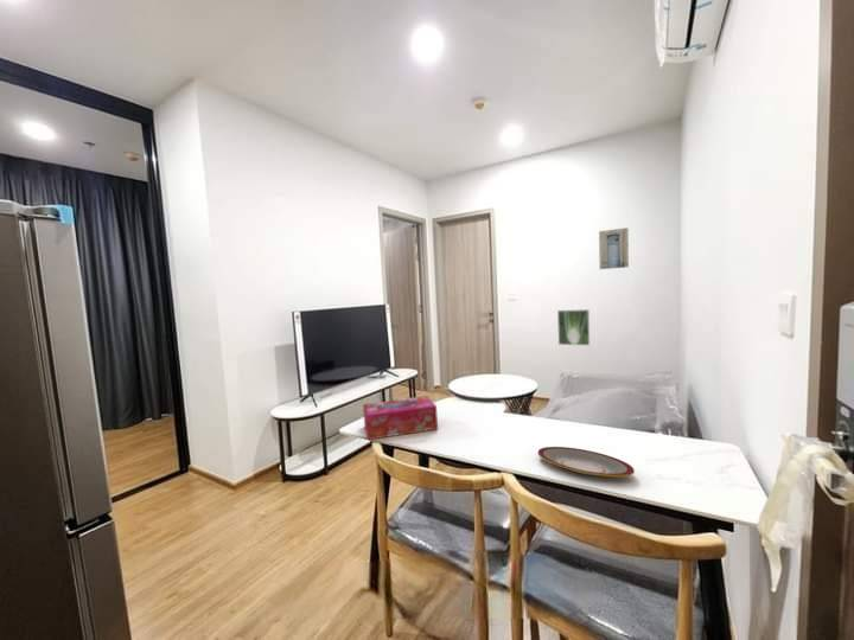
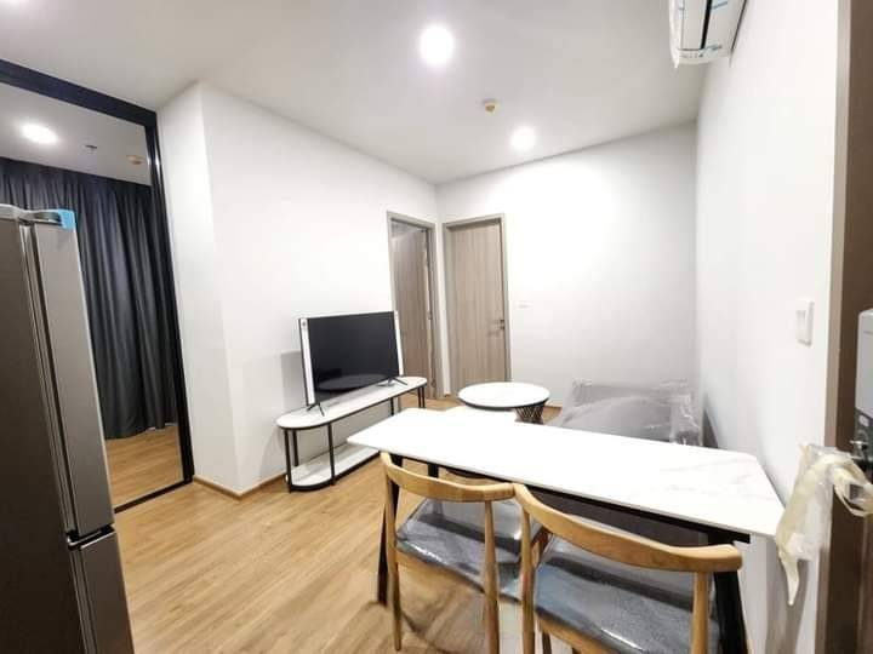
- wall art [598,226,630,270]
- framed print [556,308,591,346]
- tissue box [362,395,439,441]
- plate [537,446,636,478]
